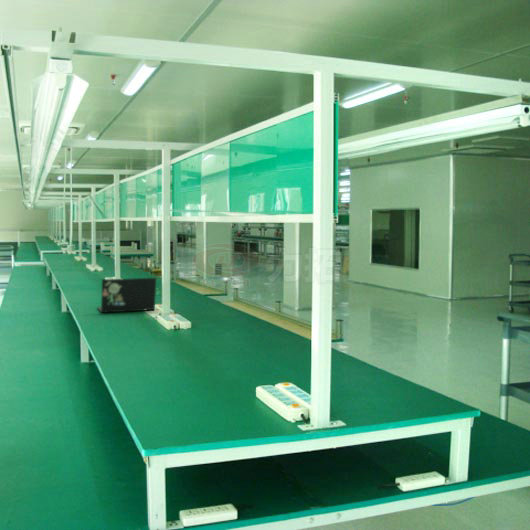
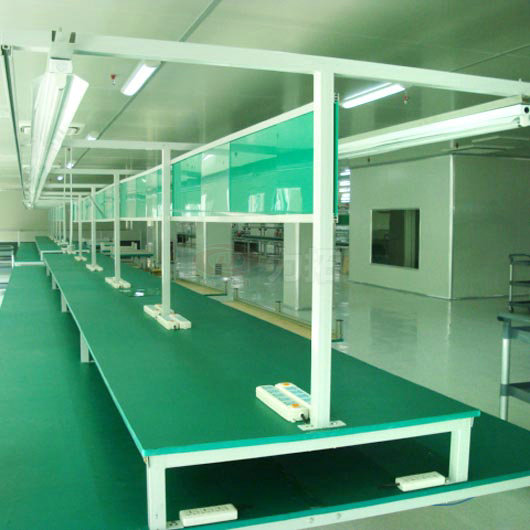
- laptop [96,277,157,314]
